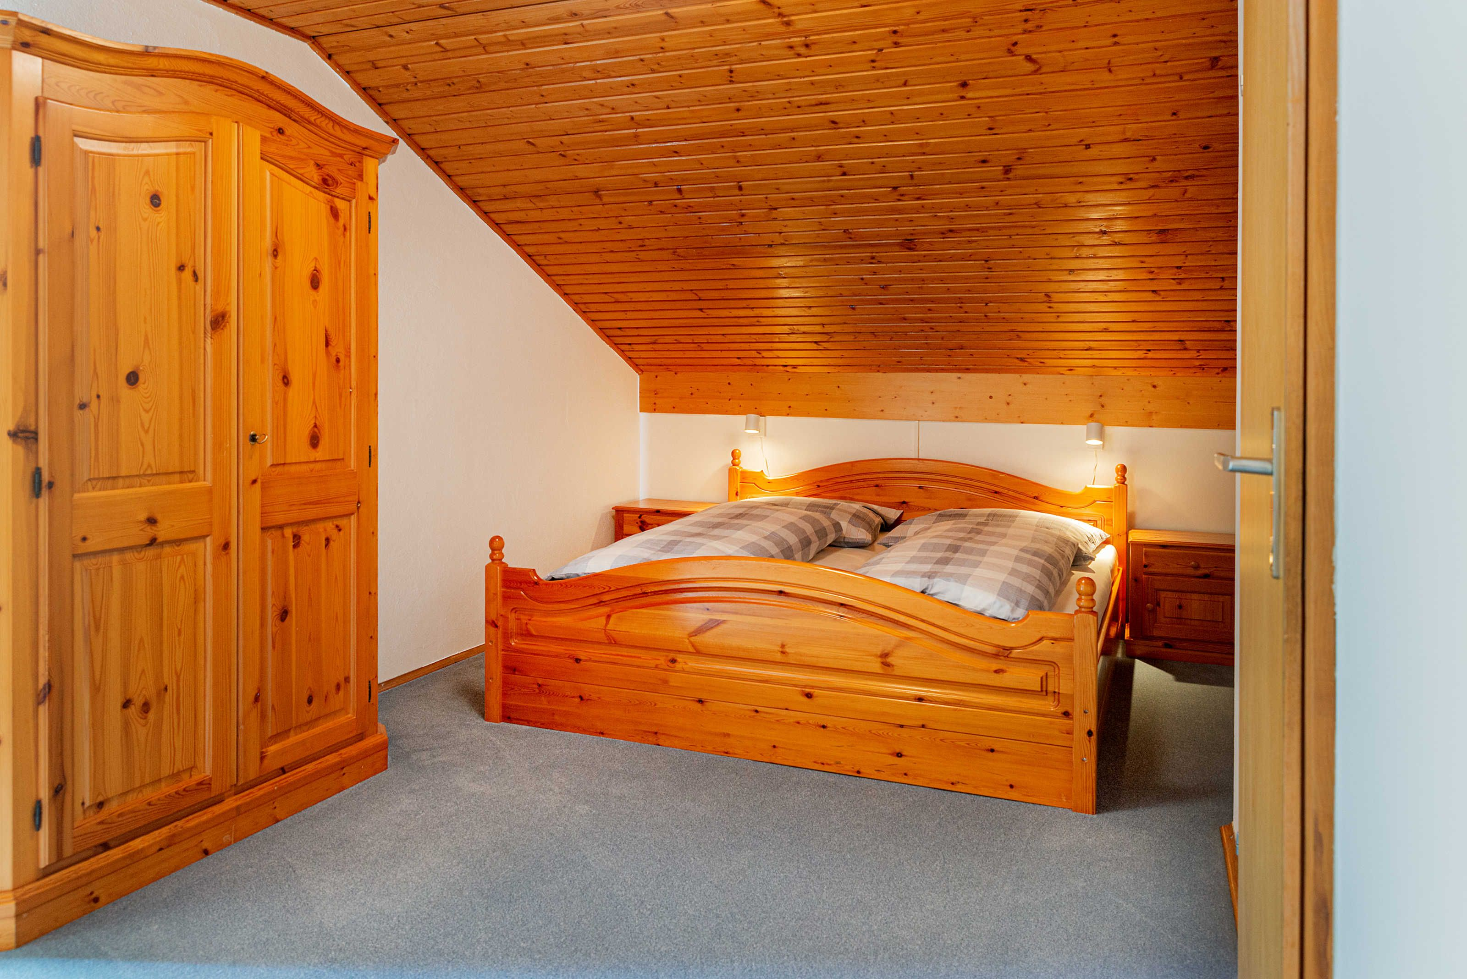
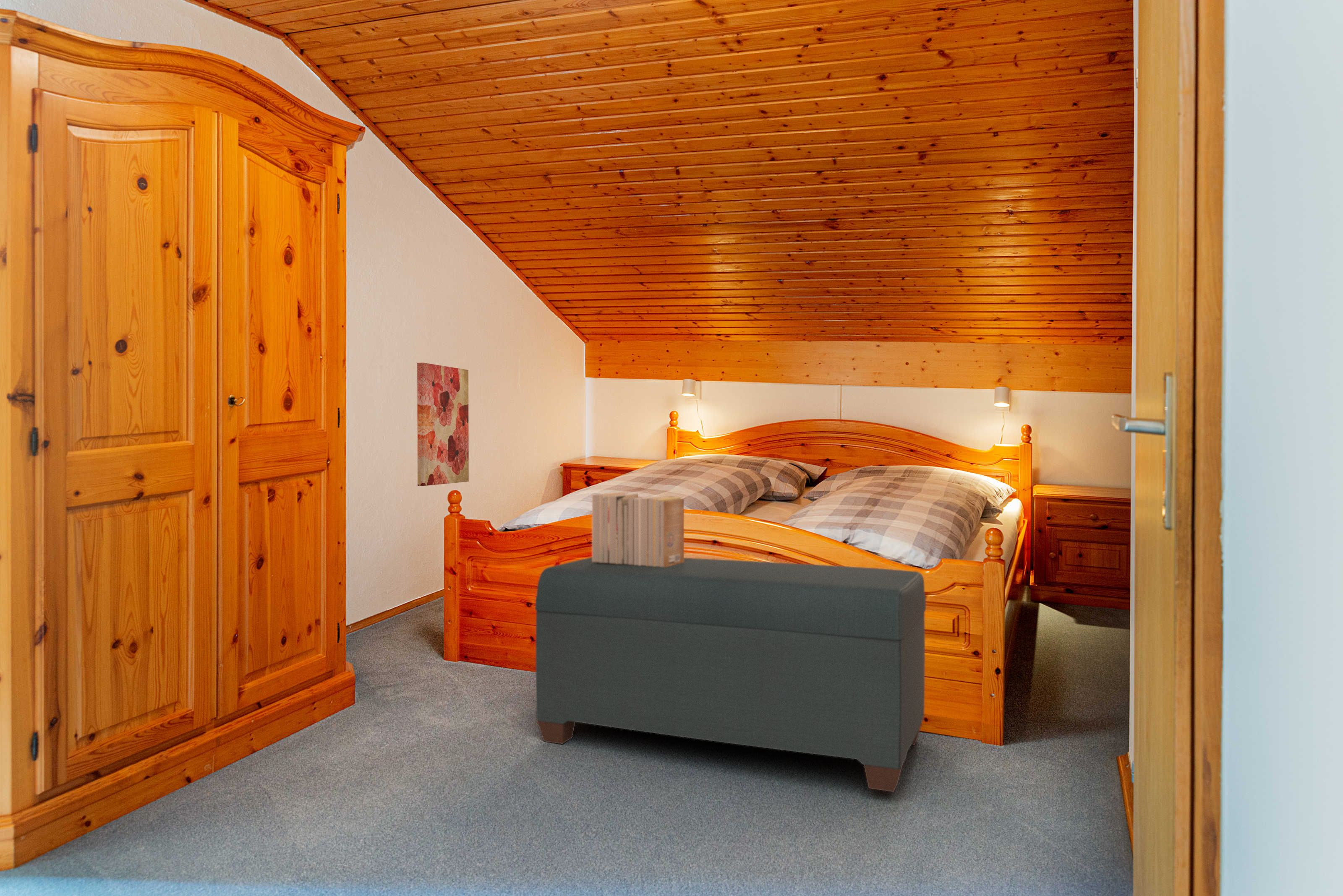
+ books [592,492,685,568]
+ bench [535,557,926,792]
+ wall art [417,362,469,487]
